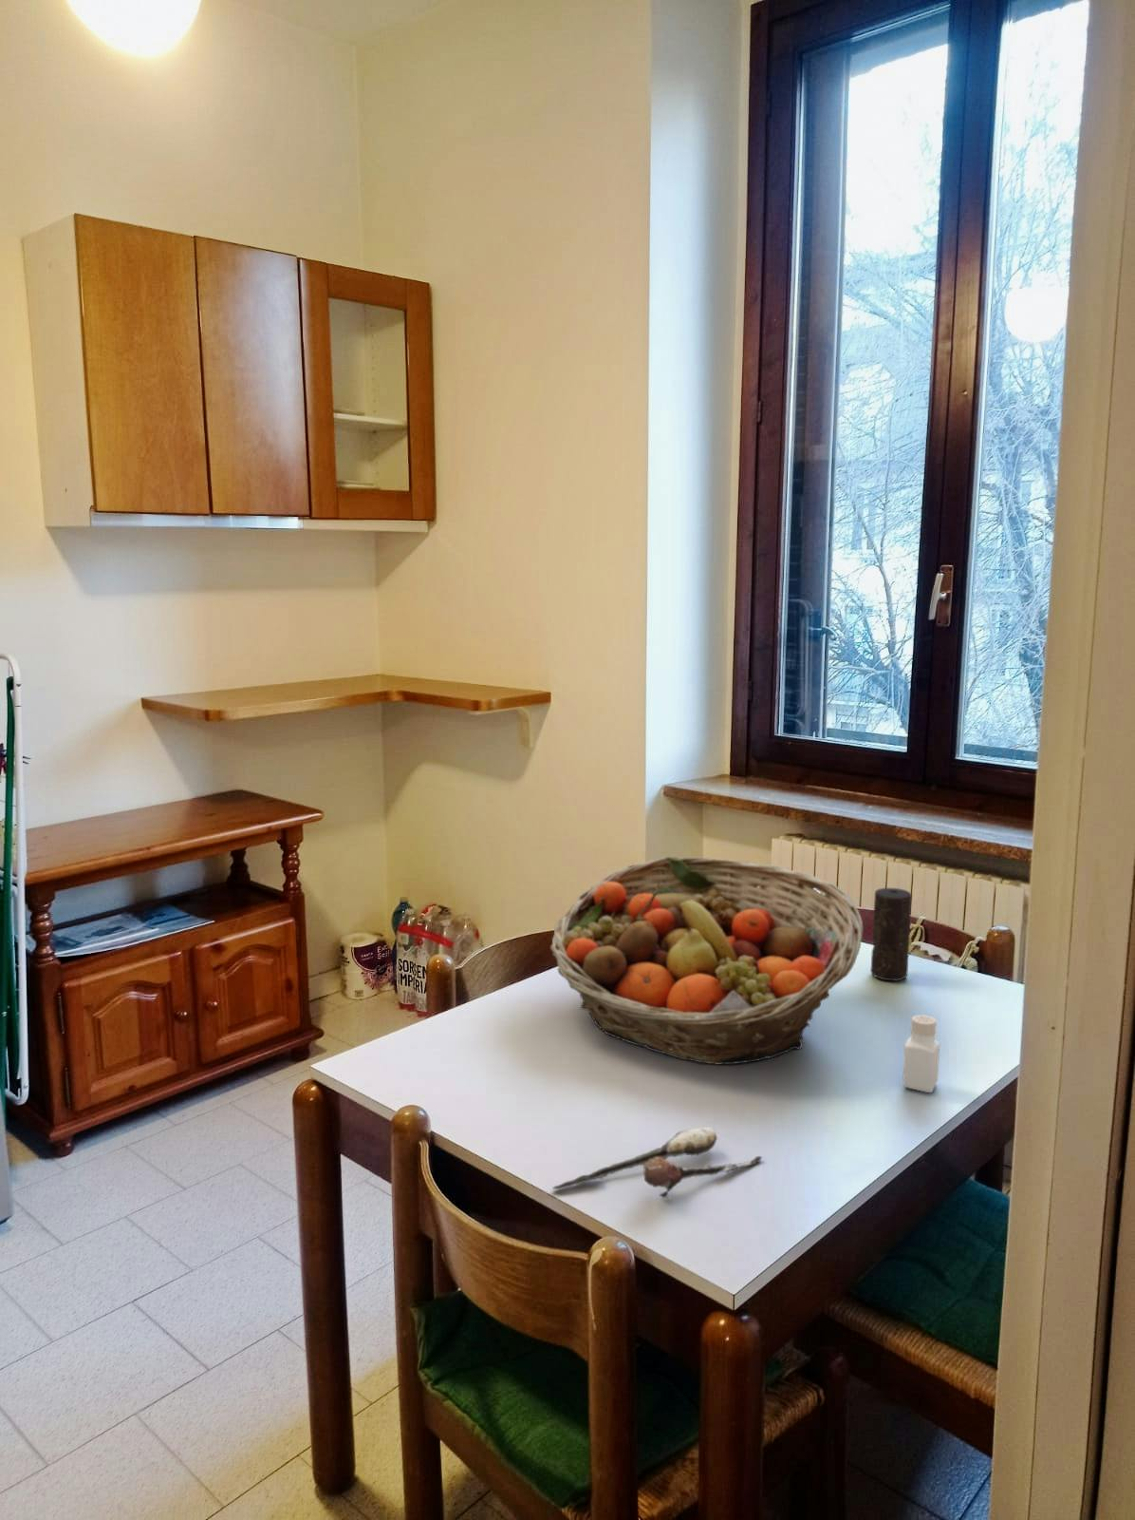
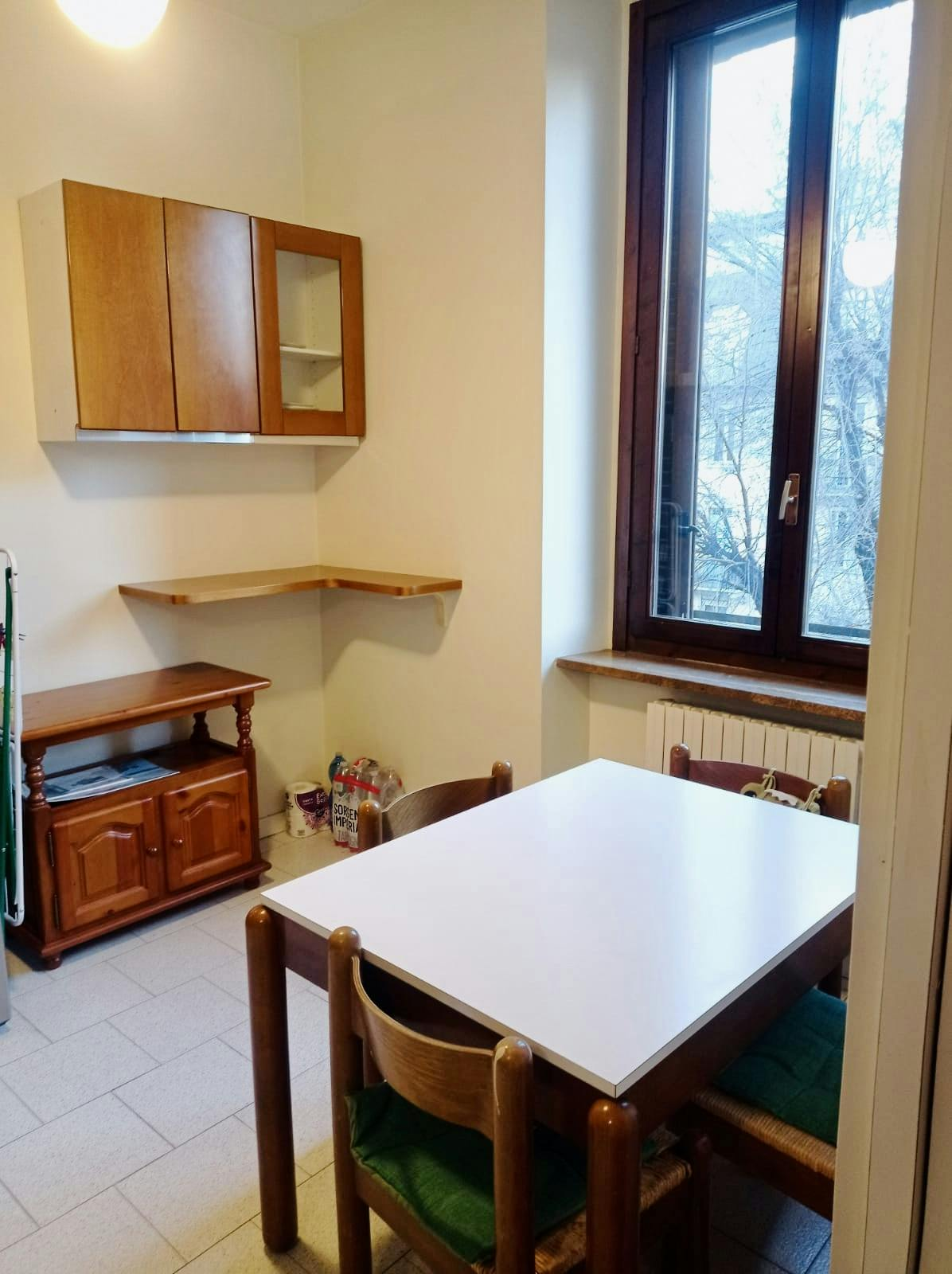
- candle [870,888,913,982]
- pepper shaker [901,1014,942,1093]
- spoon [551,1126,763,1200]
- fruit basket [550,855,864,1065]
